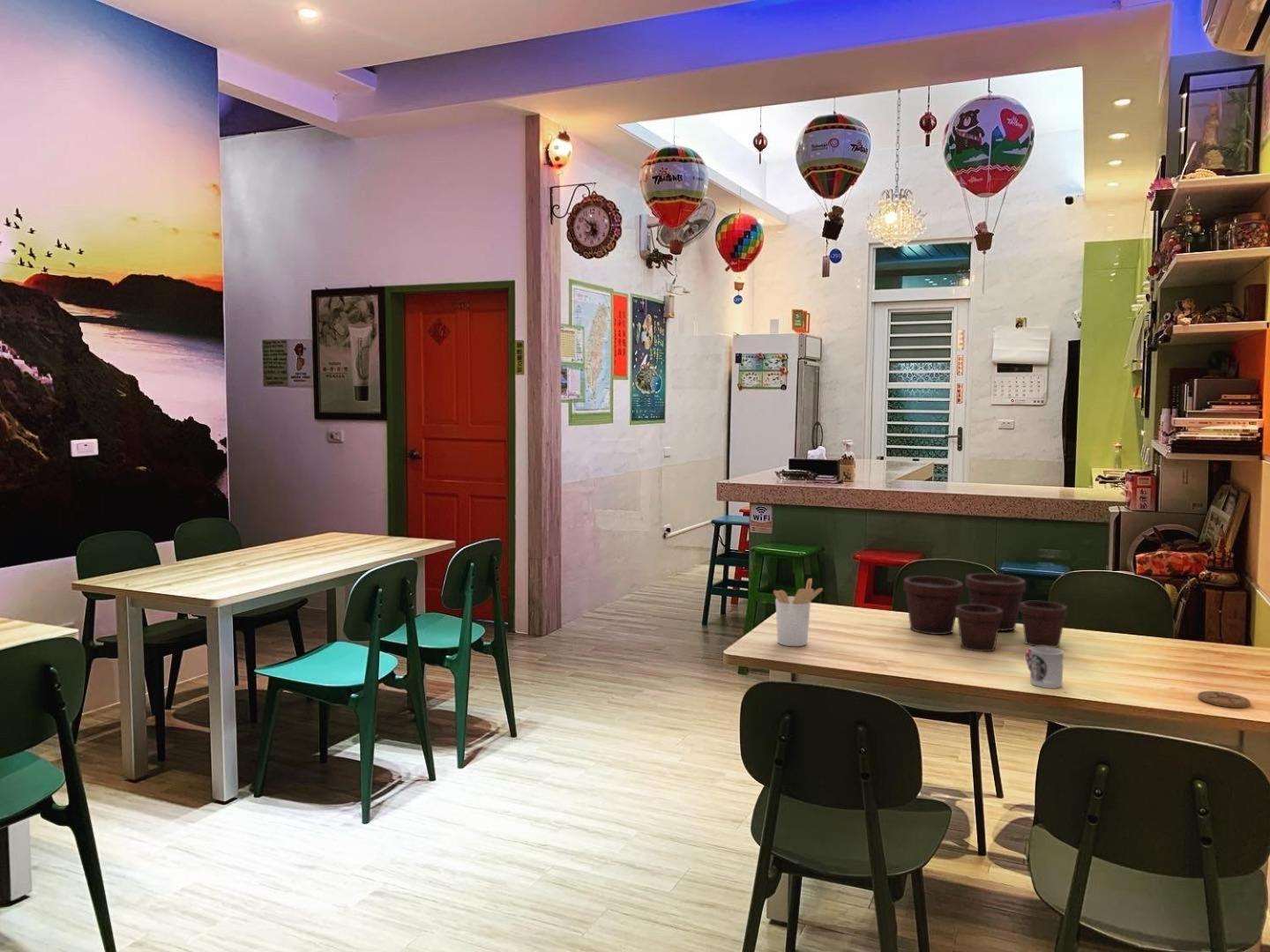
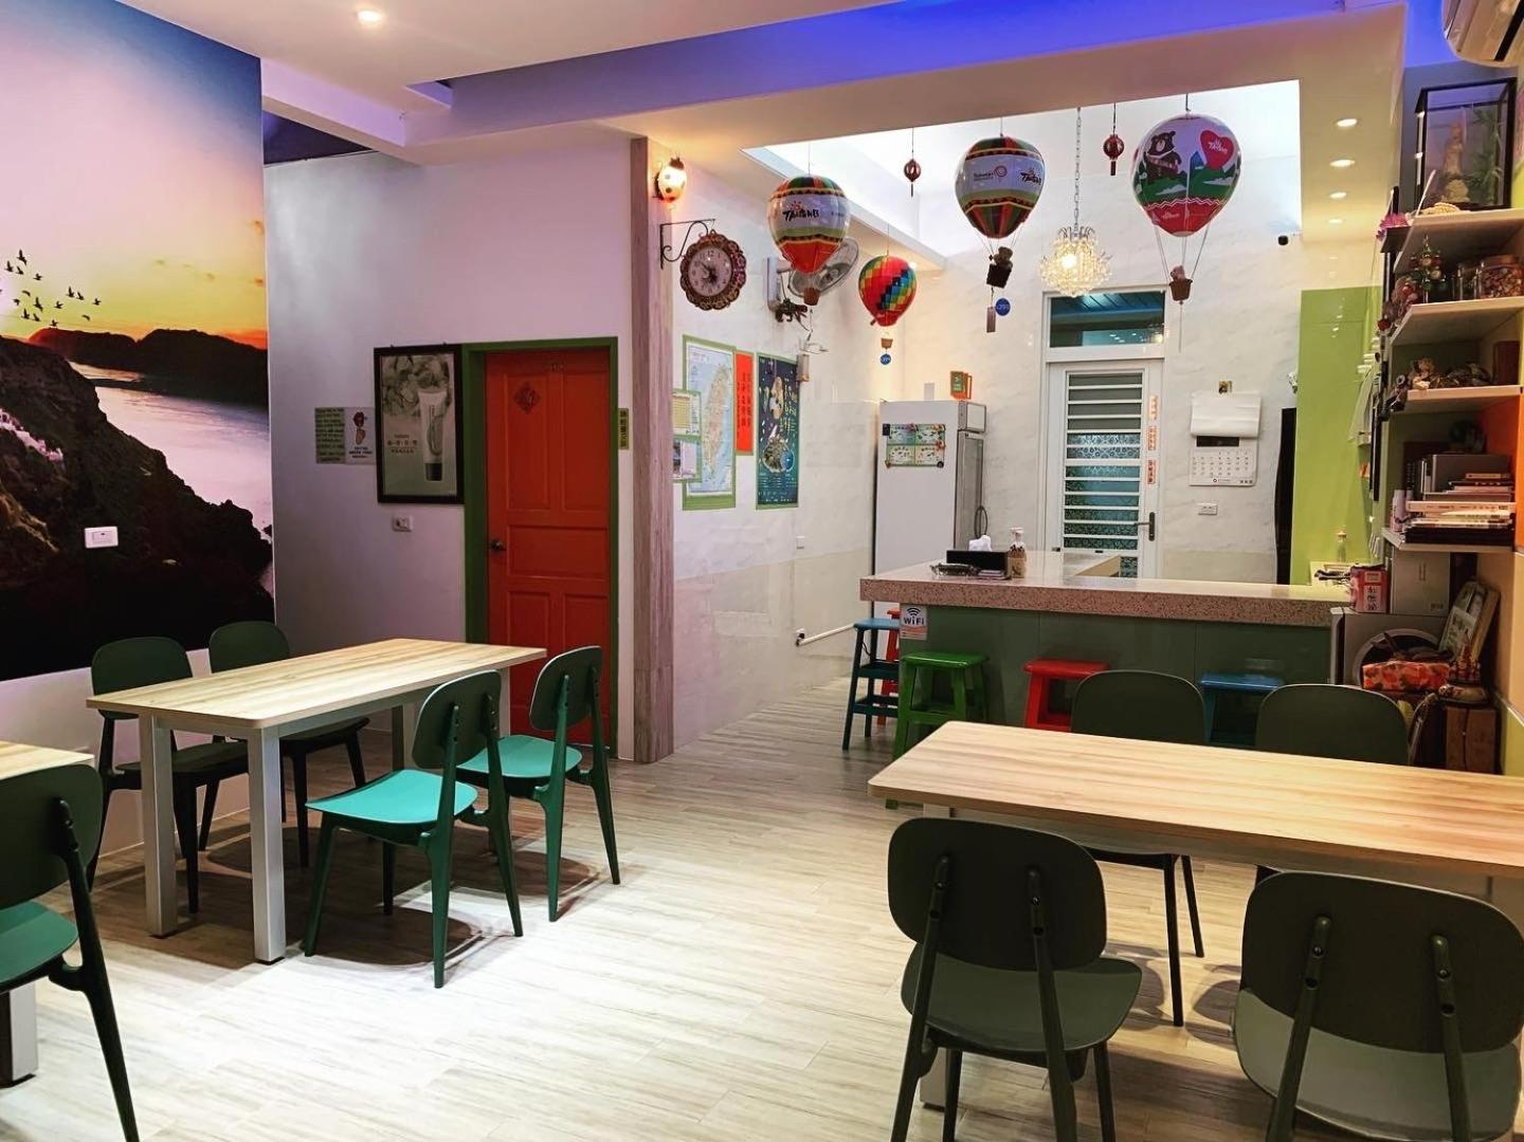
- cup [1025,646,1065,689]
- flower pot [902,572,1068,652]
- utensil holder [773,577,824,647]
- coaster [1197,690,1251,709]
